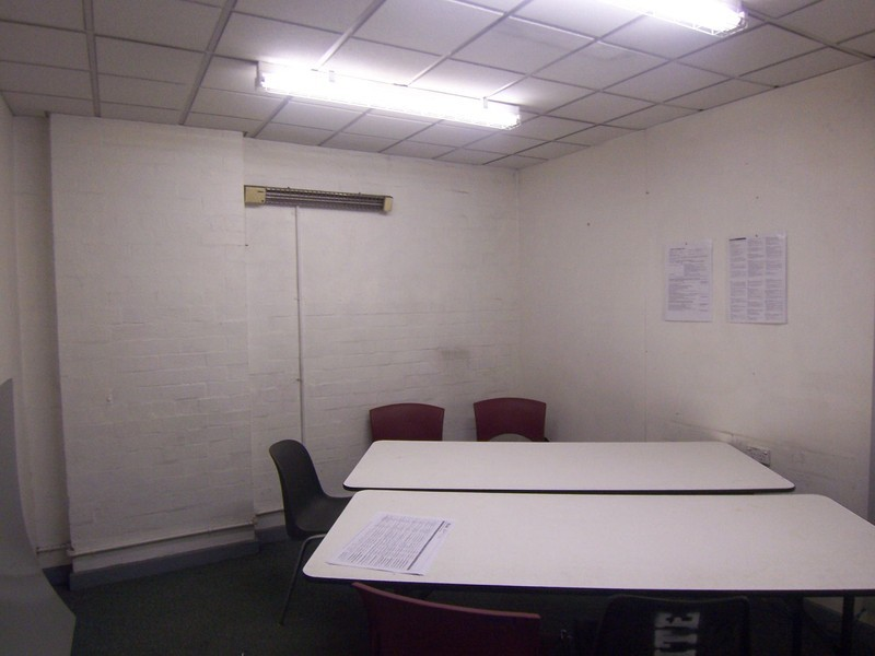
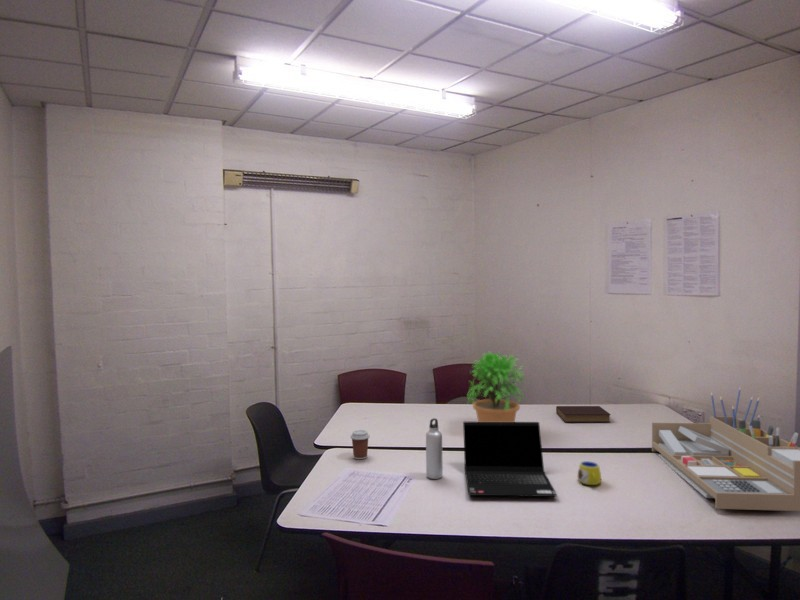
+ mug [577,460,602,488]
+ laptop computer [462,421,558,498]
+ water bottle [425,417,444,480]
+ desk organizer [651,387,800,512]
+ book [555,405,612,423]
+ potted plant [466,350,527,422]
+ coffee cup [349,429,371,460]
